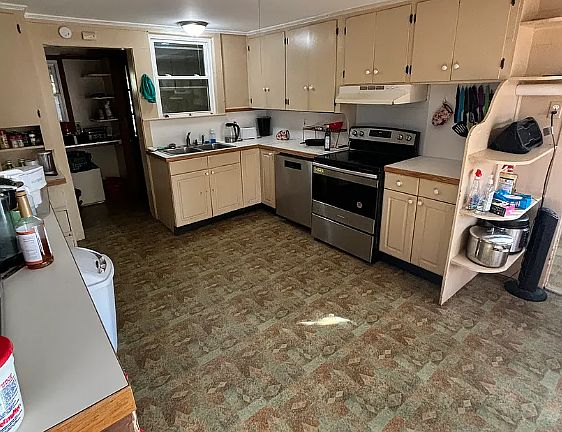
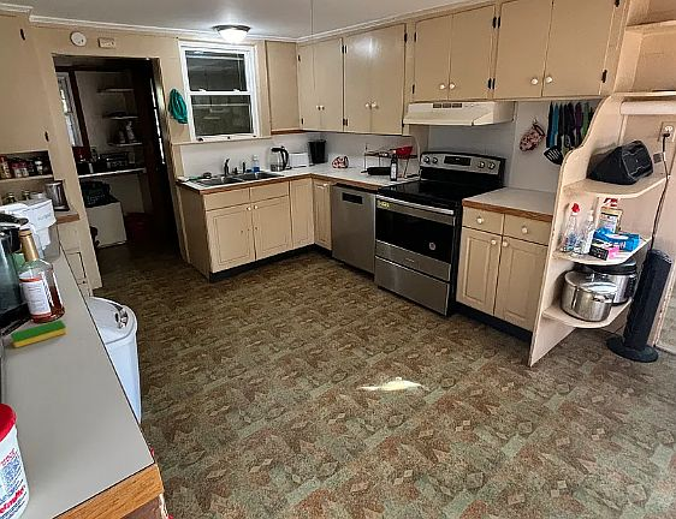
+ dish sponge [10,318,69,348]
